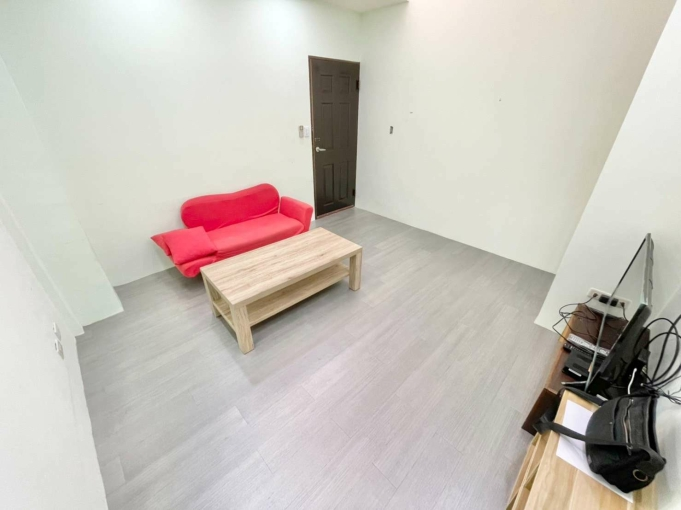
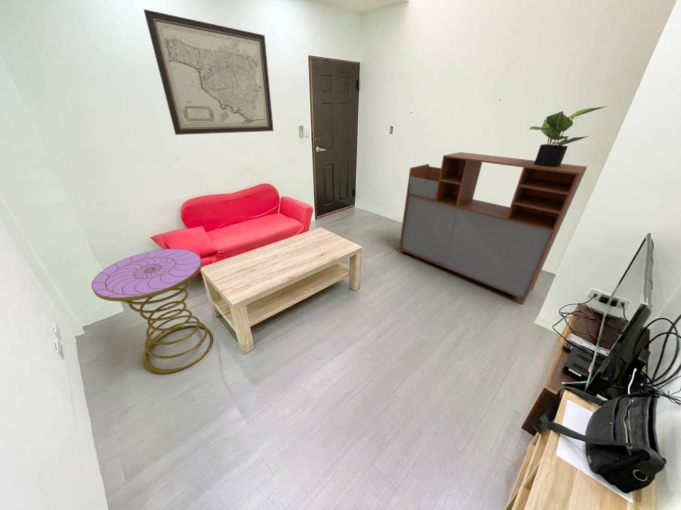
+ storage cabinet [398,151,588,305]
+ wall art [143,8,274,136]
+ side table [90,248,214,375]
+ potted plant [528,104,611,167]
